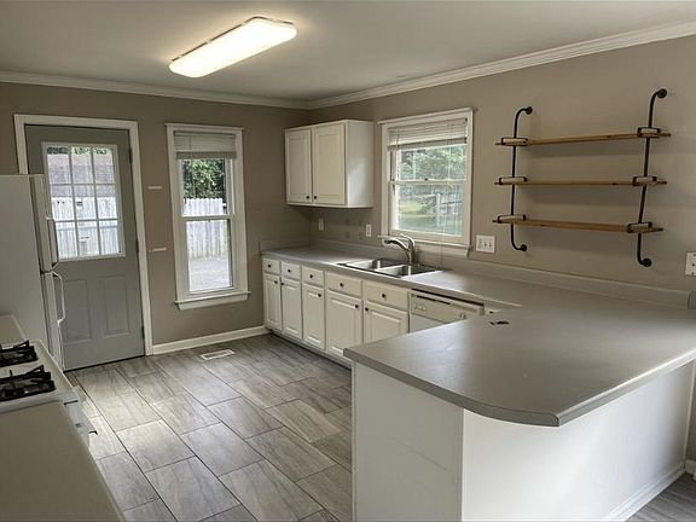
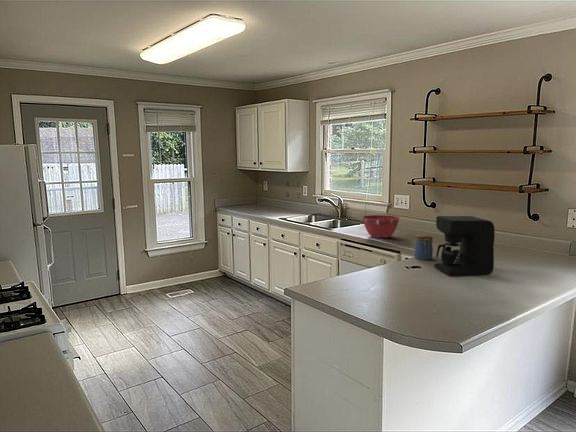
+ mixing bowl [362,214,401,239]
+ coffee maker [433,215,496,277]
+ jar [413,233,434,261]
